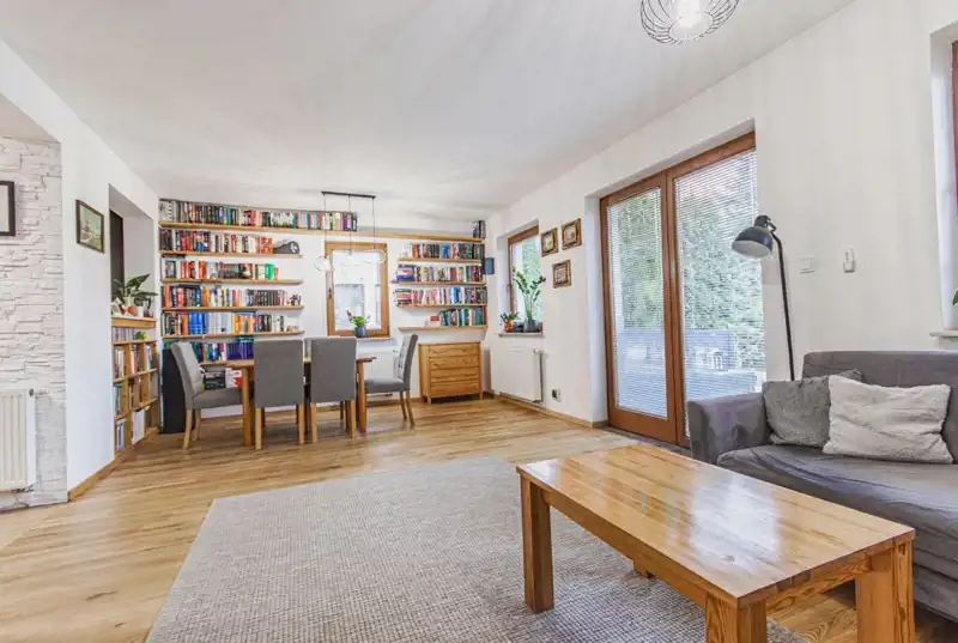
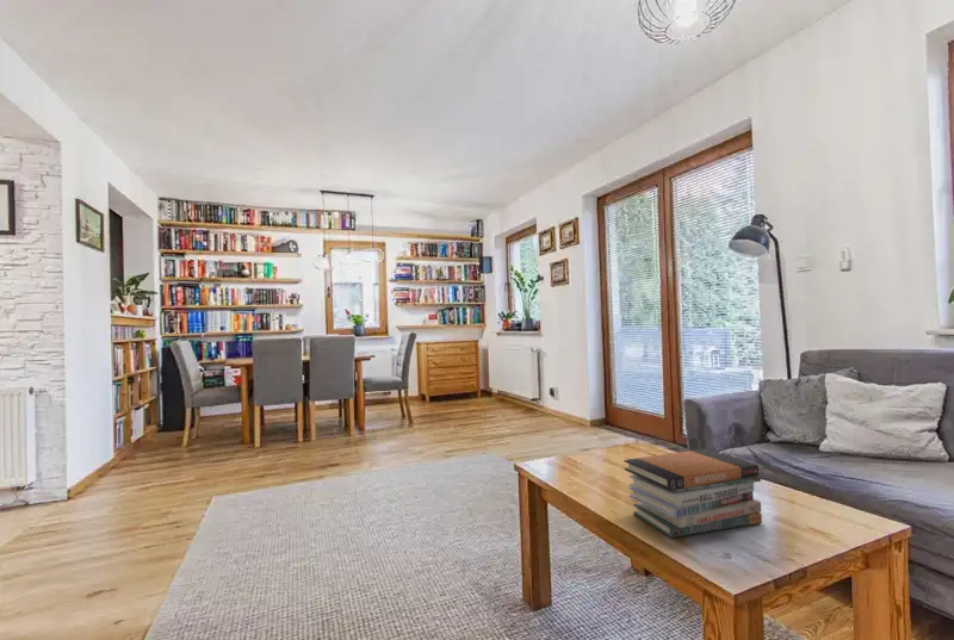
+ book stack [622,448,763,539]
